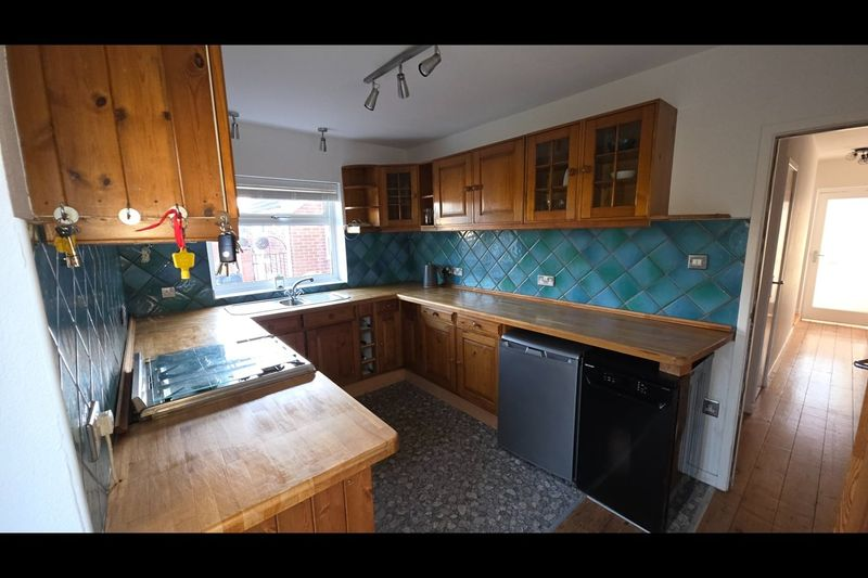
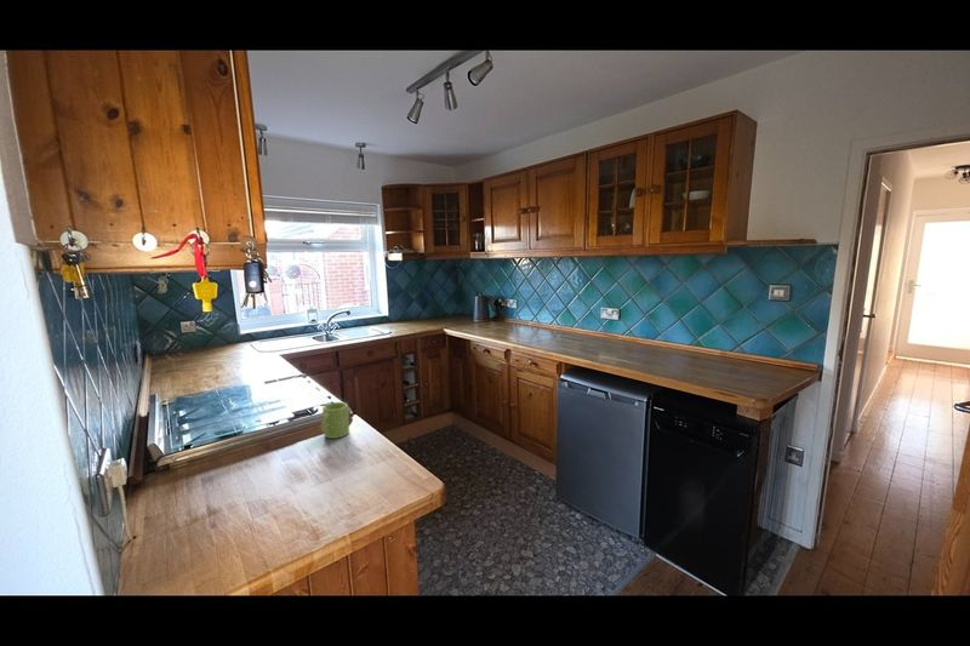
+ mug [320,401,350,440]
